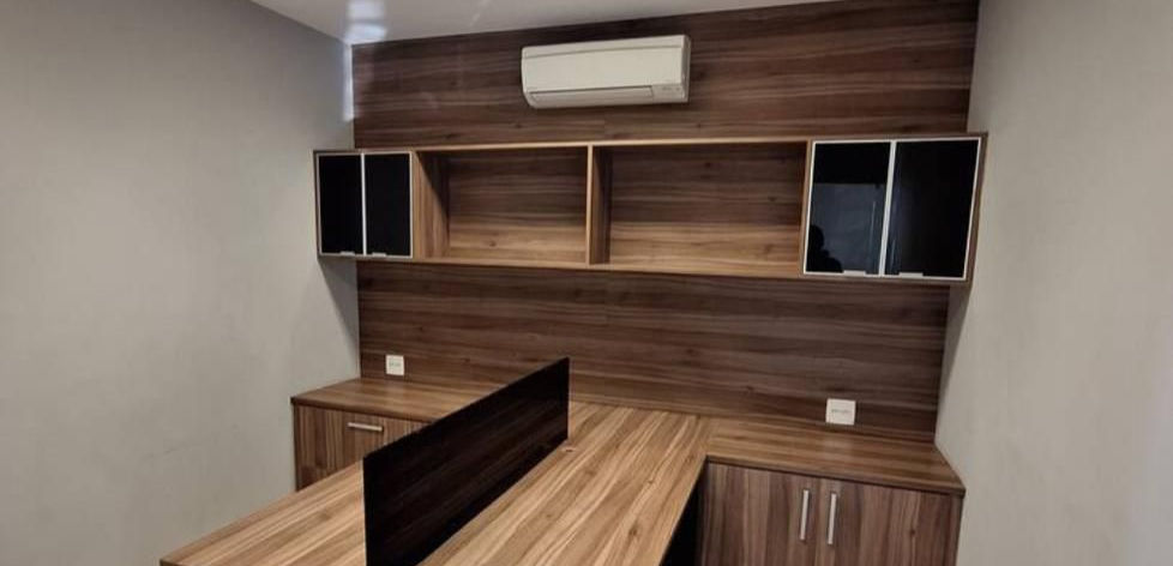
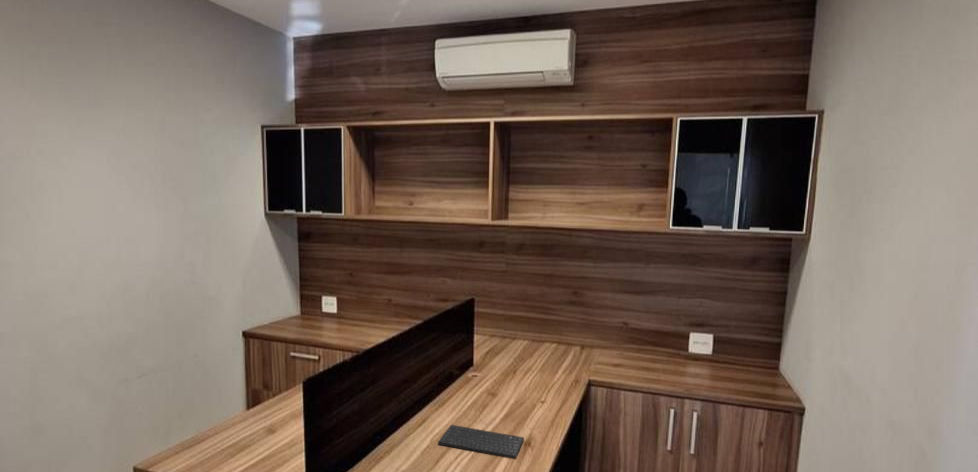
+ keyboard [437,424,525,460]
